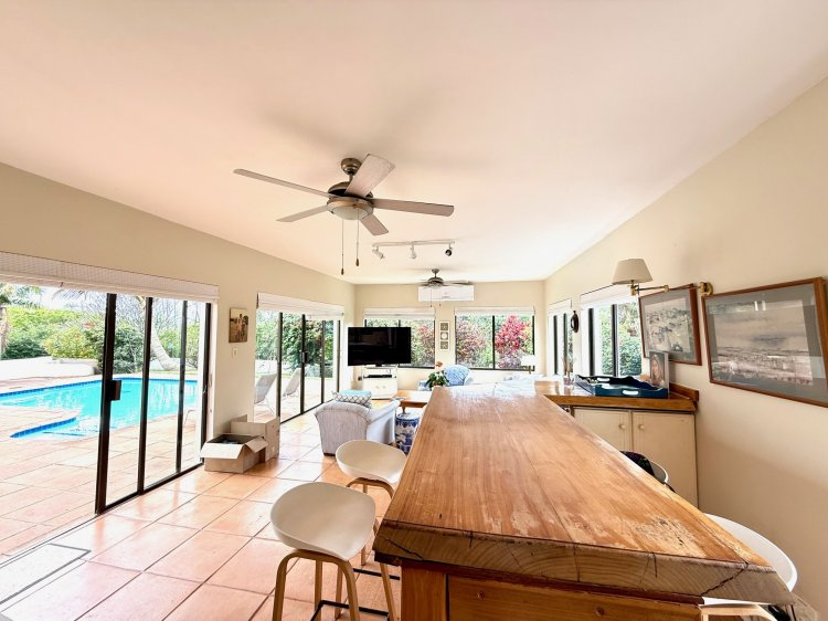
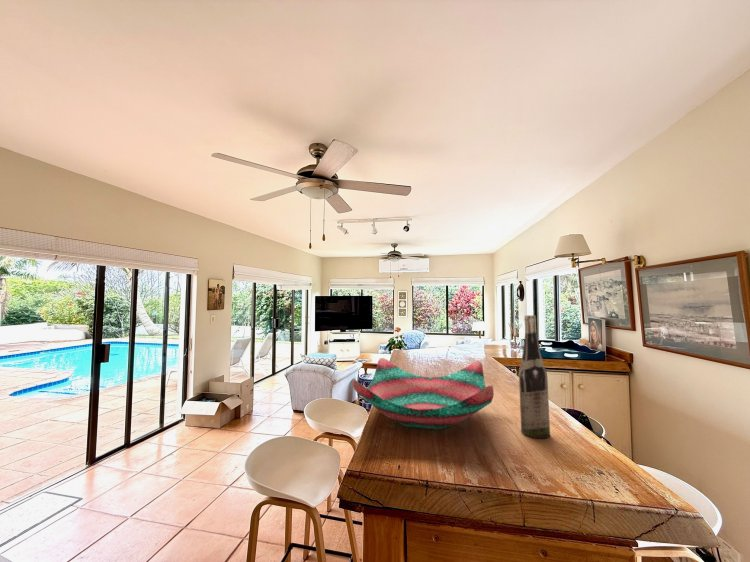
+ wine bottle [518,314,551,439]
+ decorative bowl [352,357,495,430]
